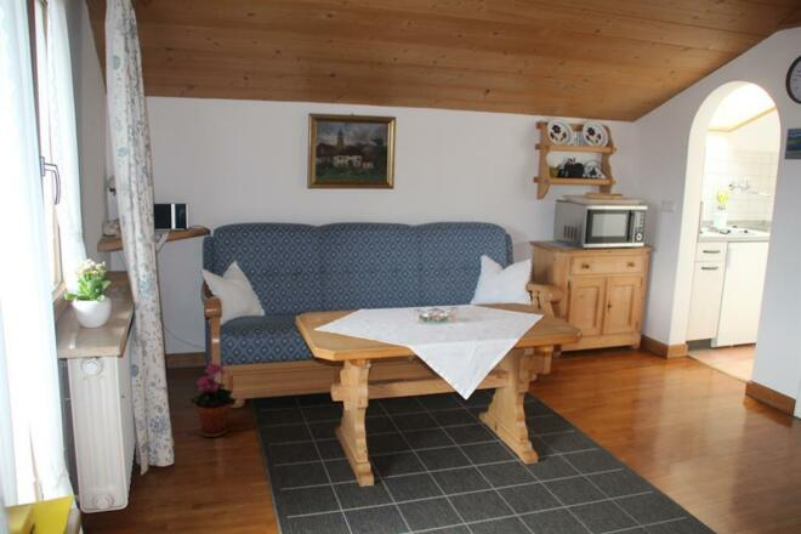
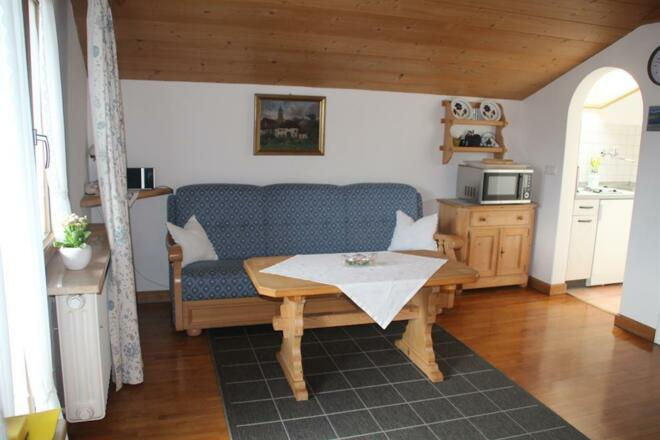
- potted plant [188,362,238,438]
